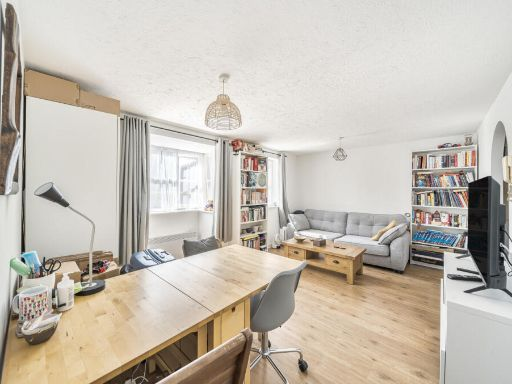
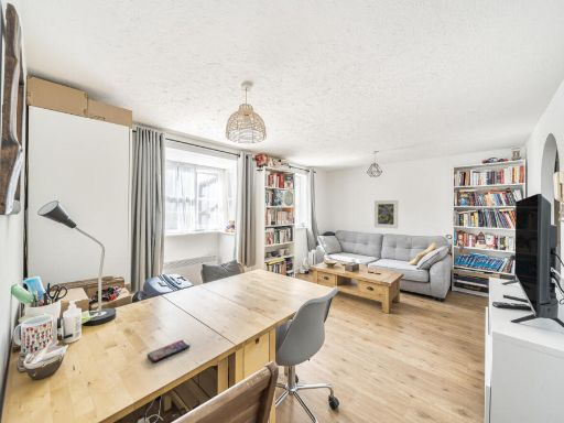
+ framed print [373,199,399,229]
+ smartphone [145,338,191,364]
